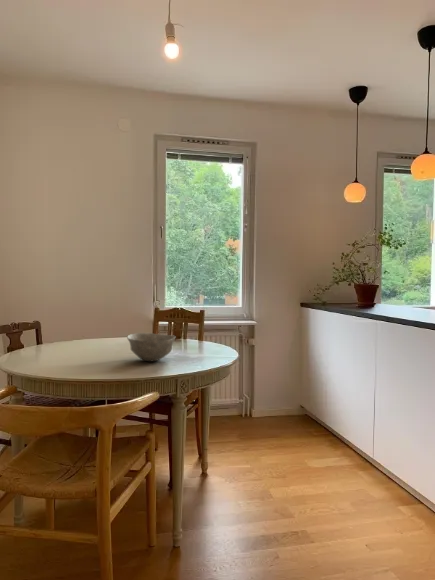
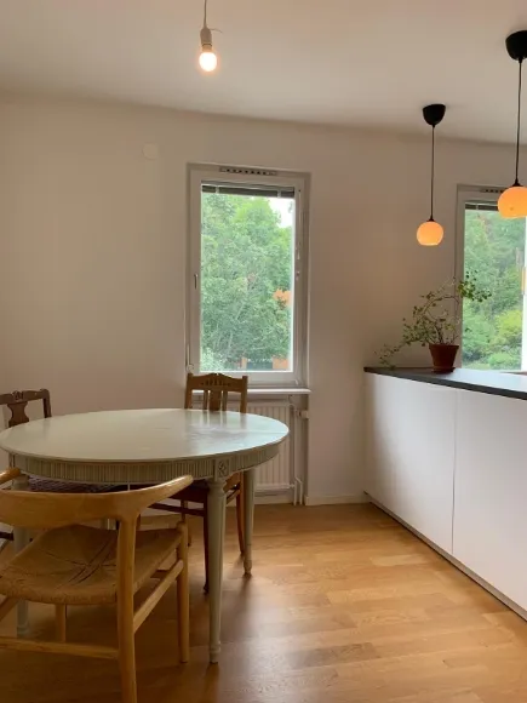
- bowl [126,332,176,363]
